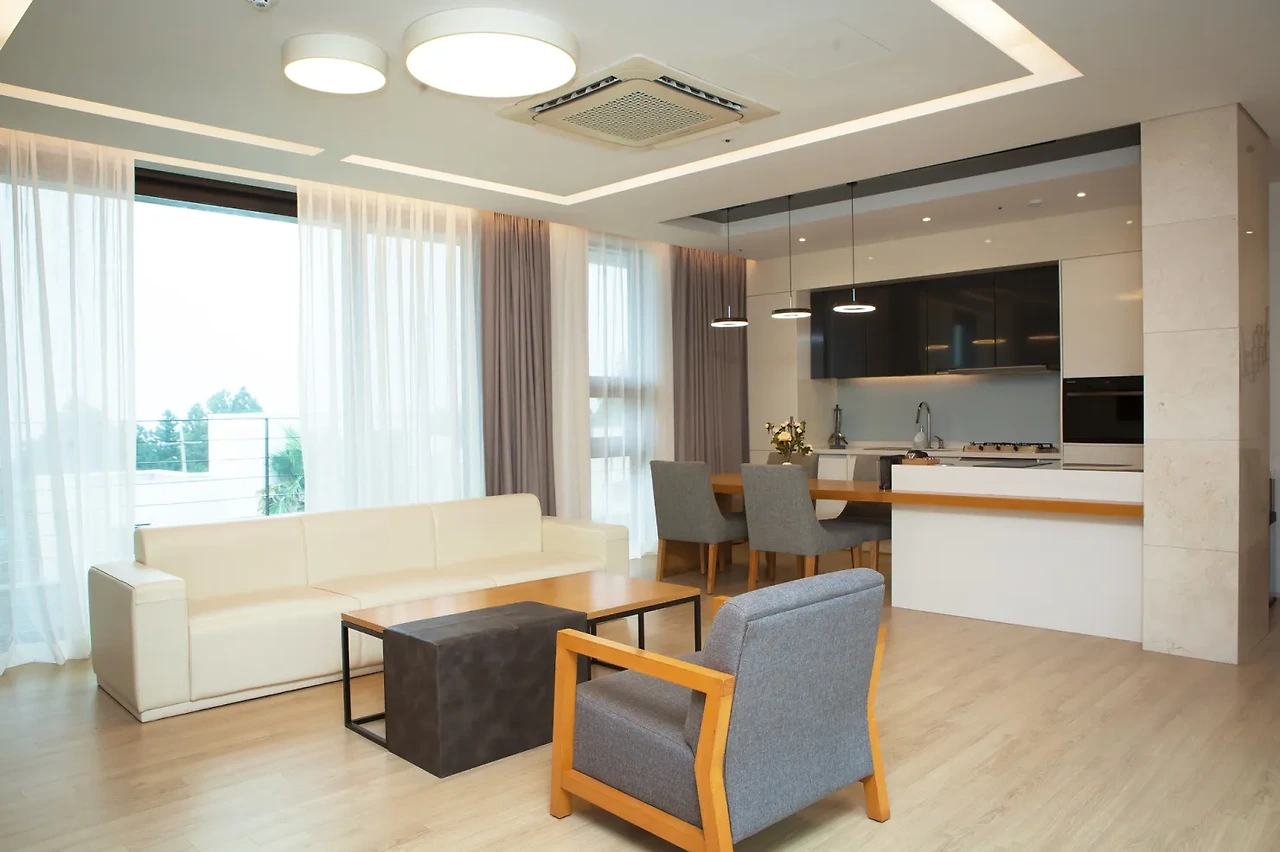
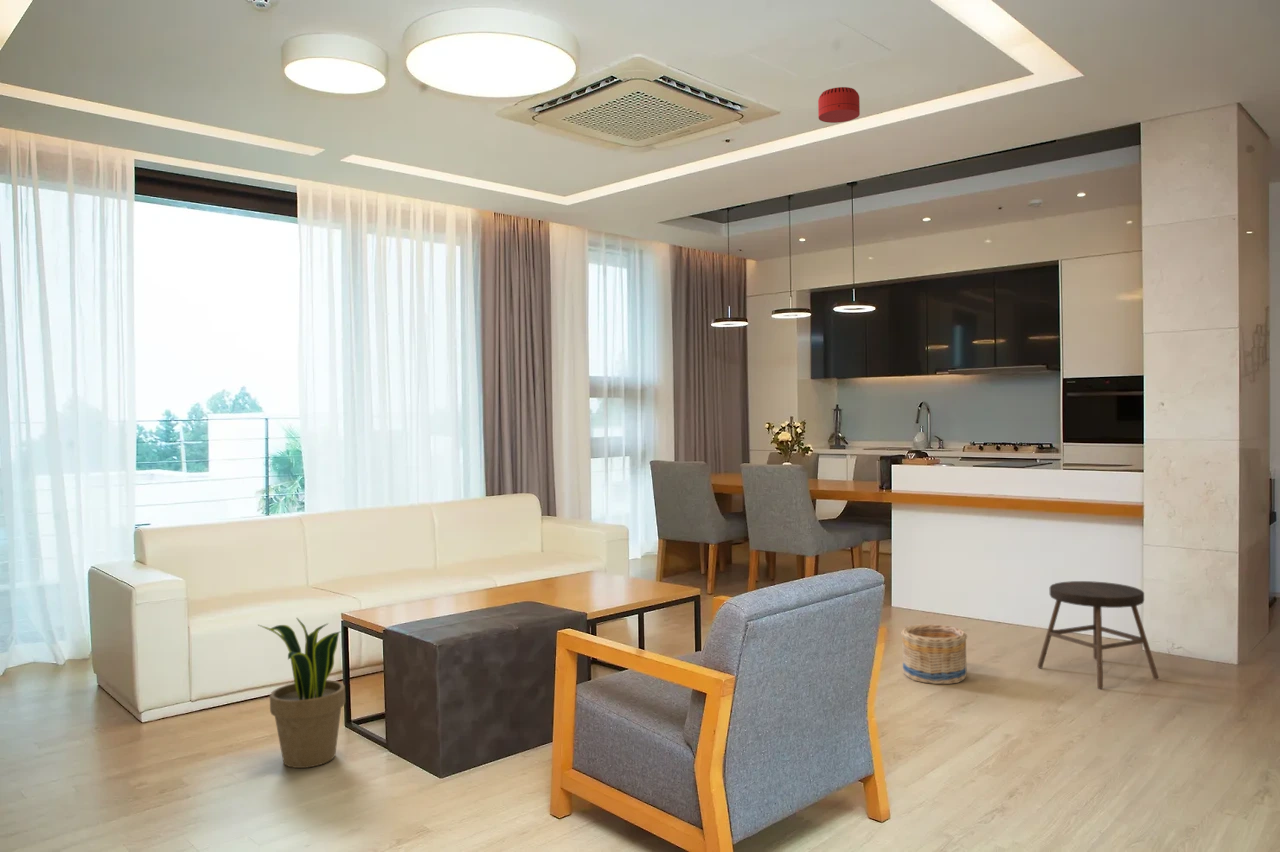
+ smoke detector [817,86,861,124]
+ potted plant [258,616,346,769]
+ stool [1036,580,1160,690]
+ basket [900,623,968,685]
